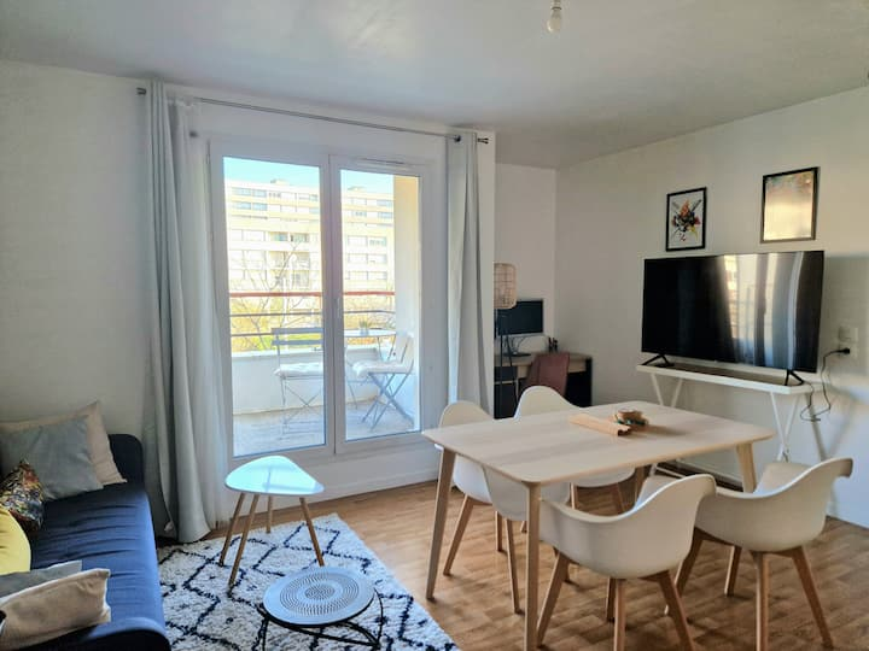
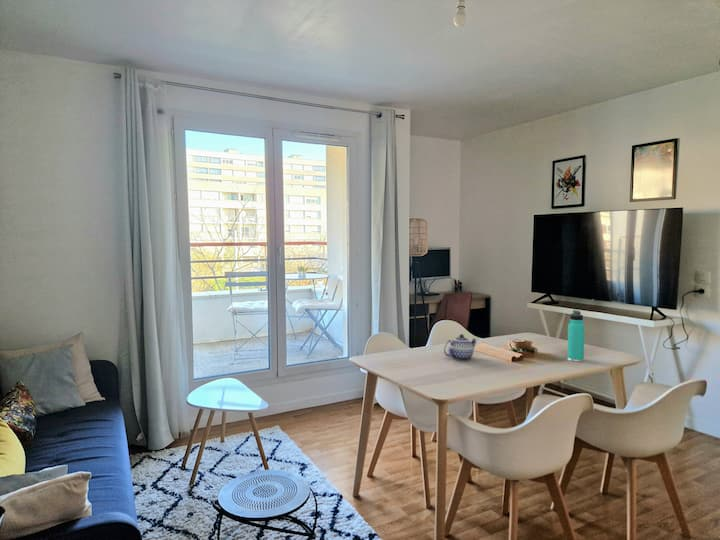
+ teapot [443,333,478,361]
+ thermos bottle [567,309,586,363]
